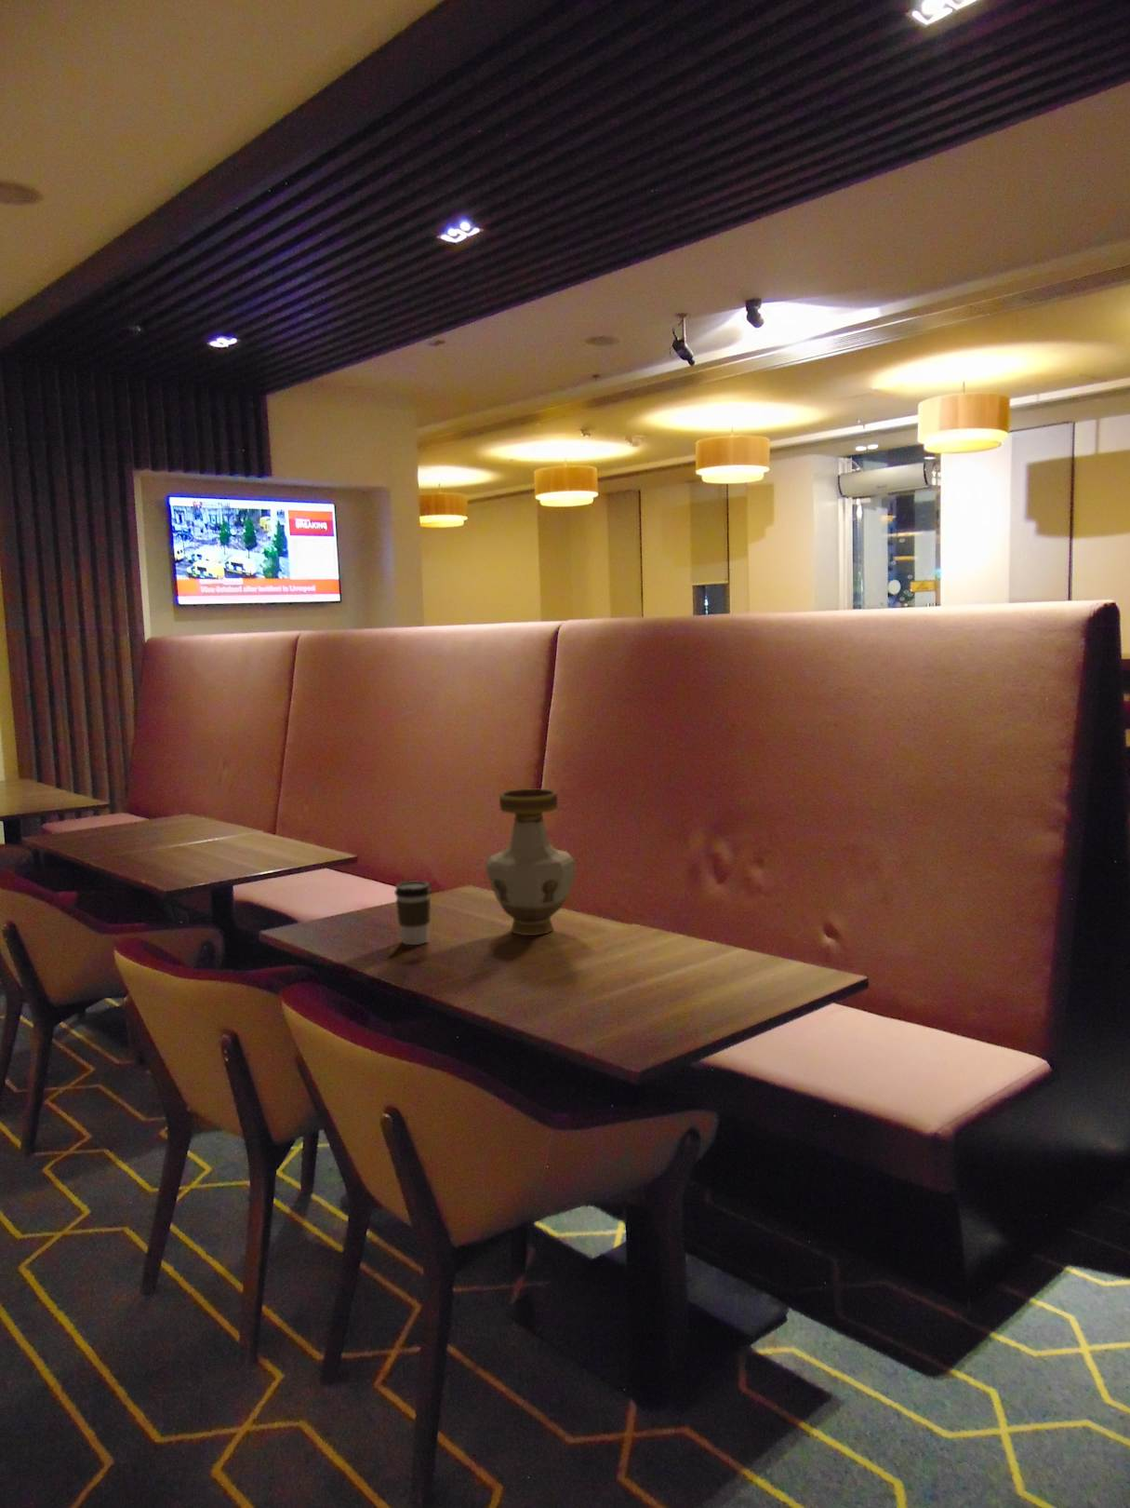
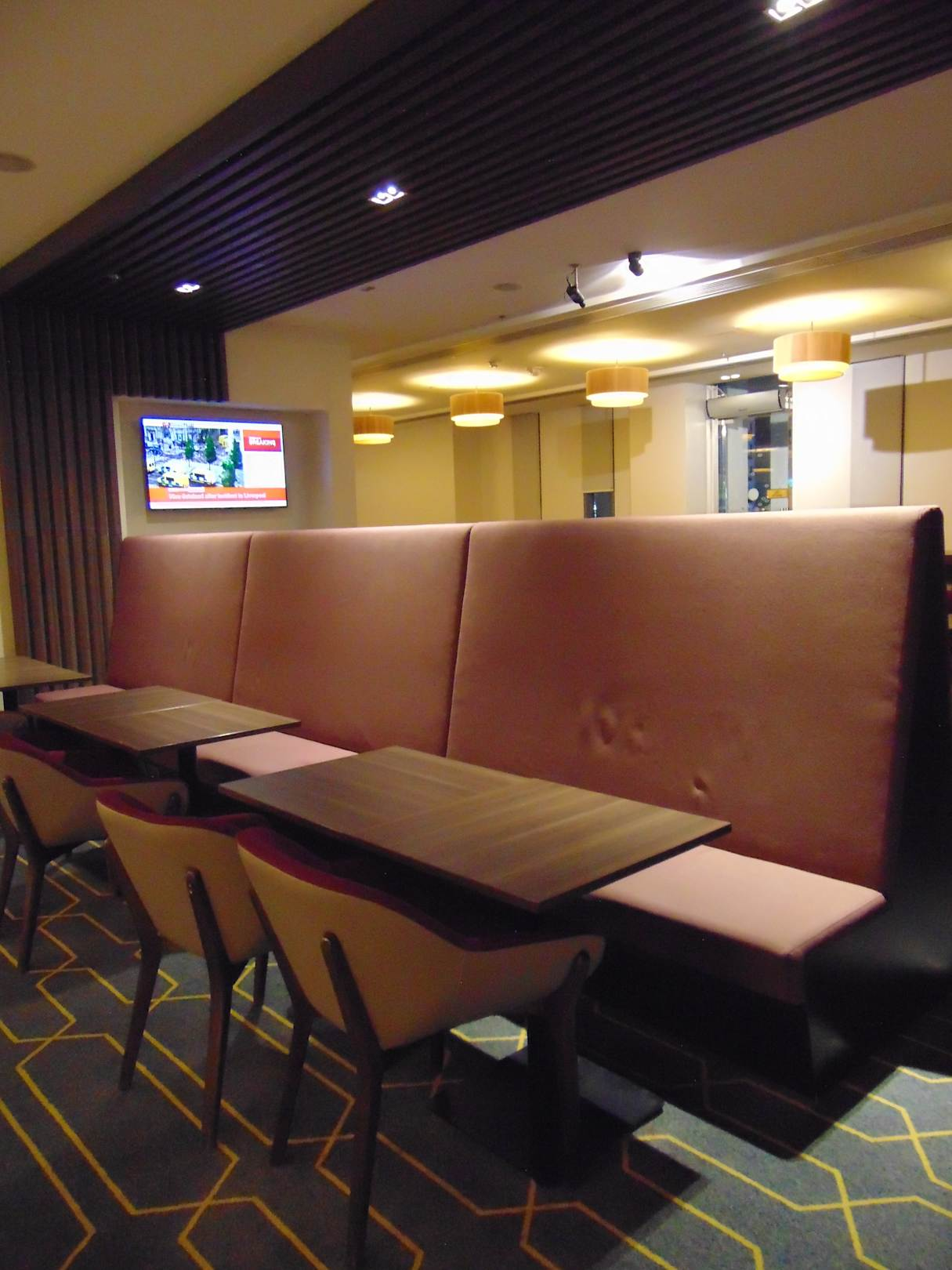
- coffee cup [393,881,432,945]
- vase [484,788,578,937]
